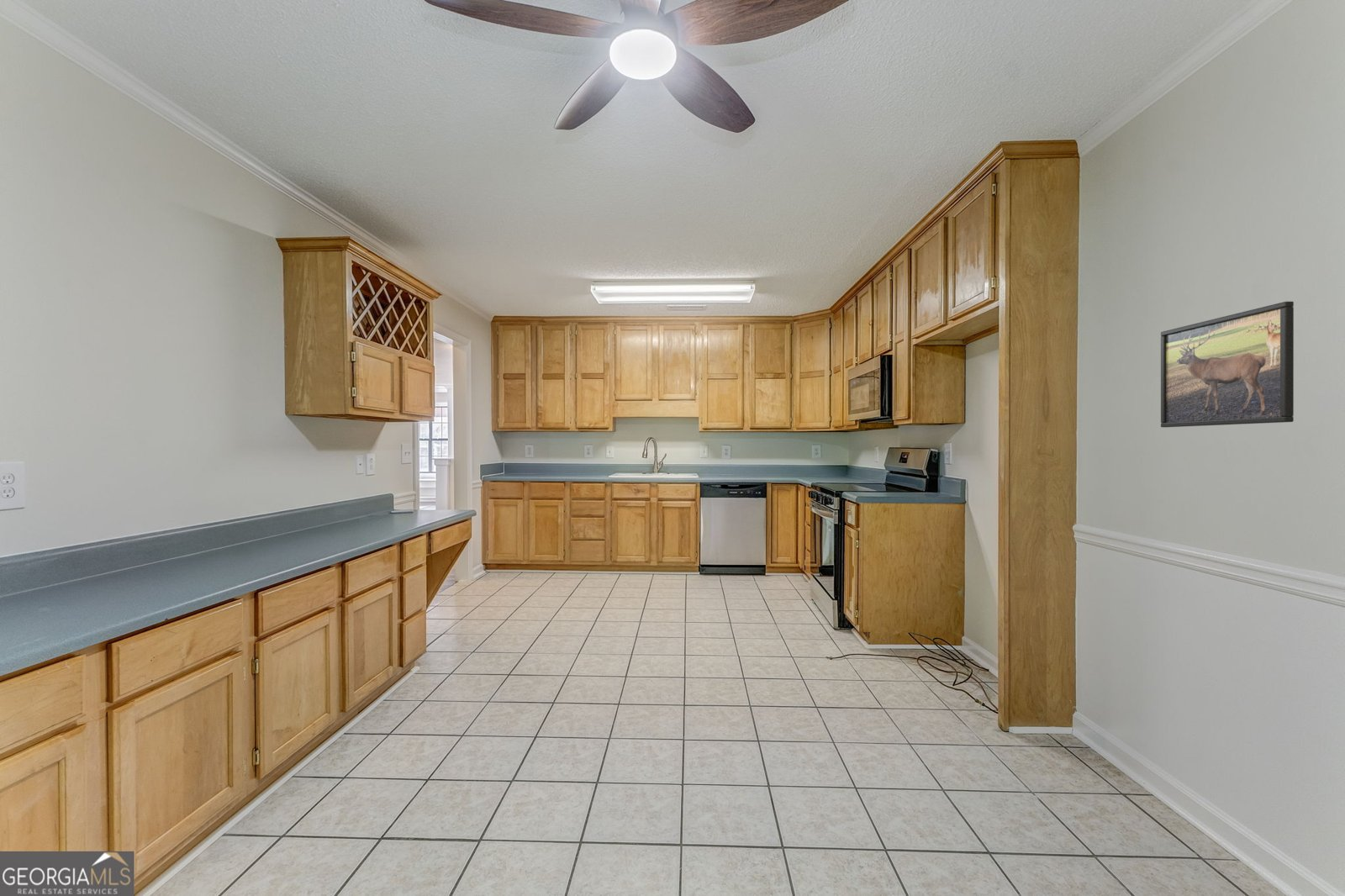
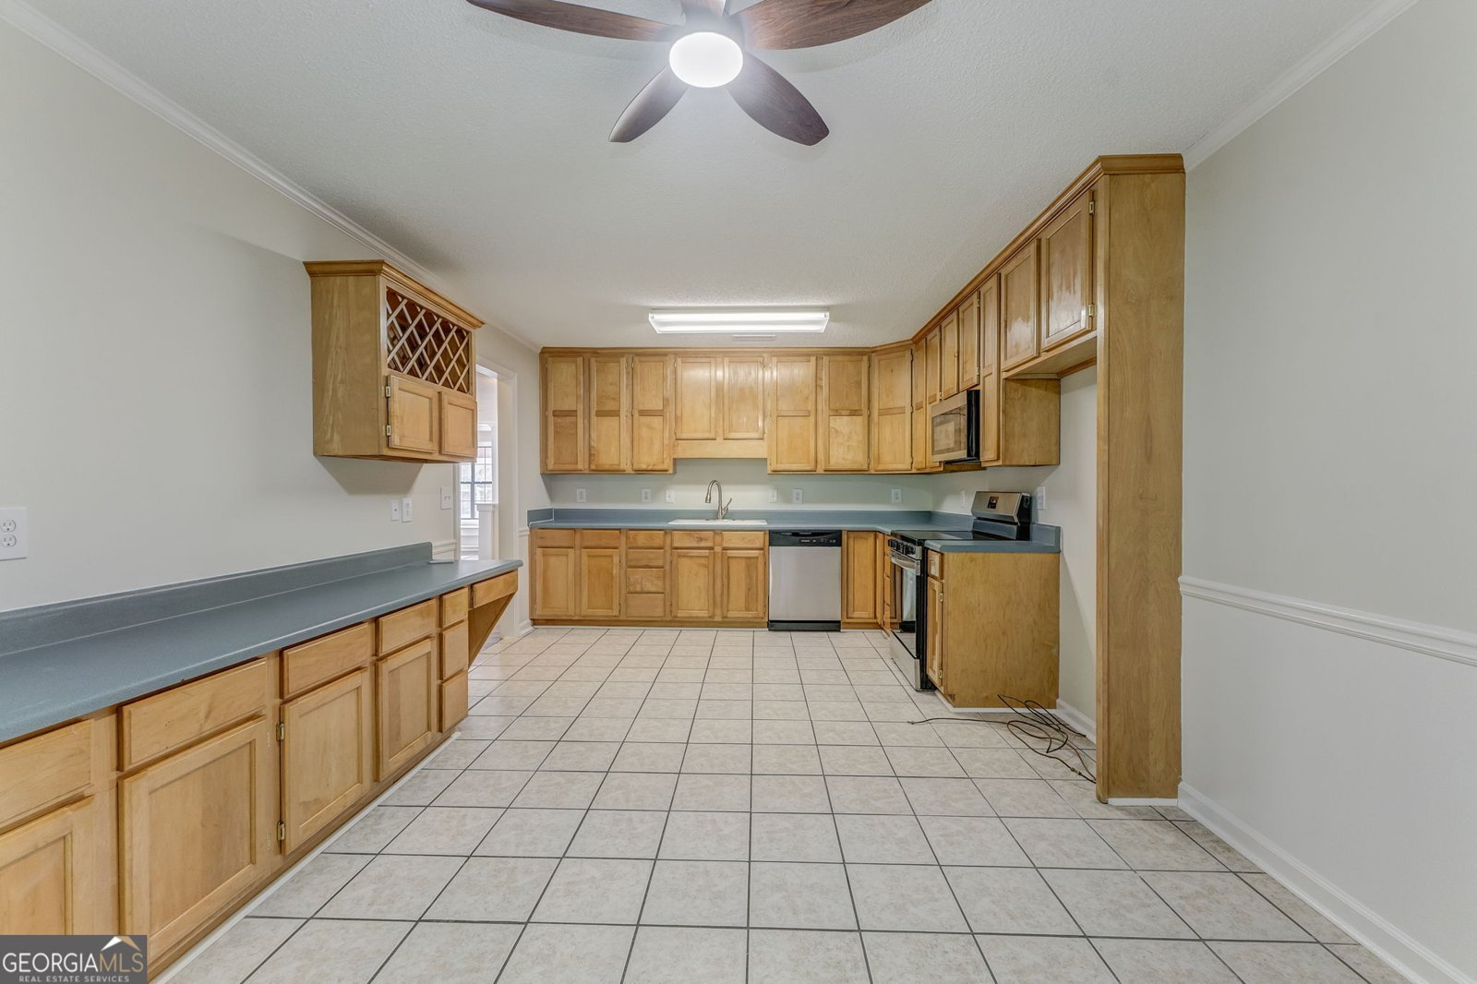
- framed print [1160,301,1295,428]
